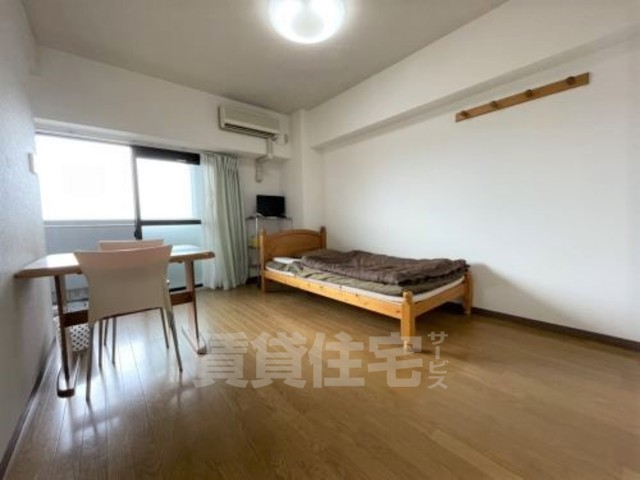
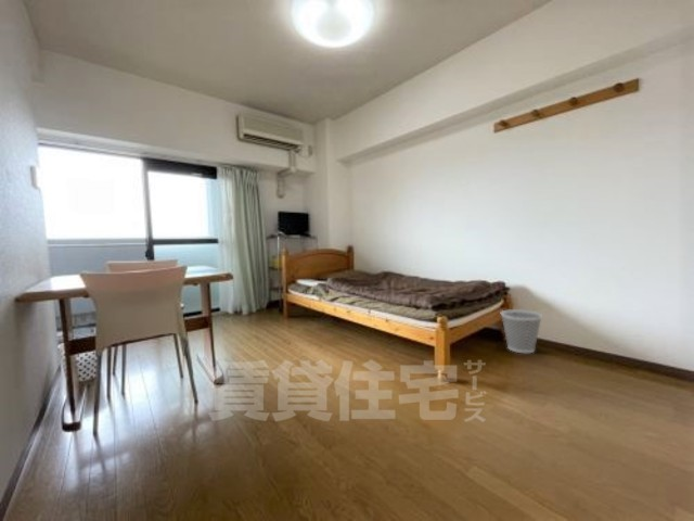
+ wastebasket [500,308,543,354]
